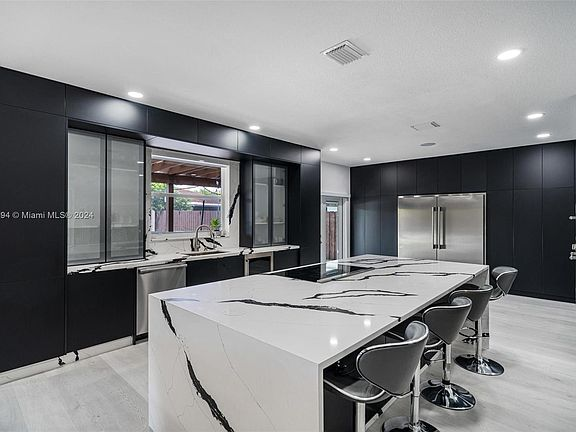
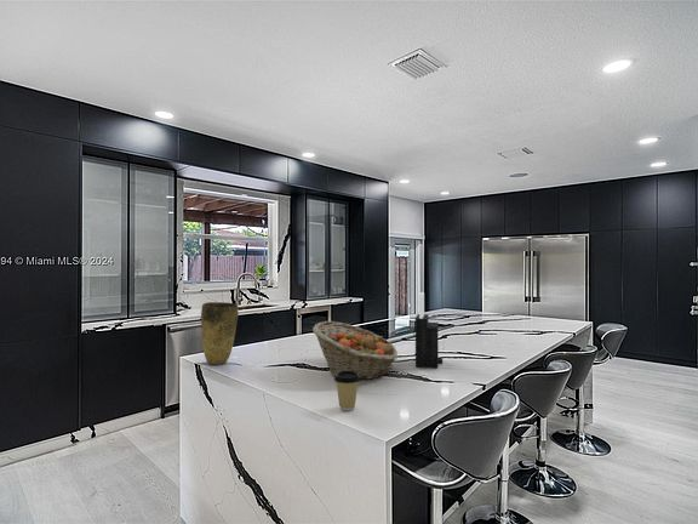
+ knife block [414,291,444,369]
+ vase [200,301,240,366]
+ fruit basket [311,320,399,381]
+ coffee cup [333,371,361,411]
